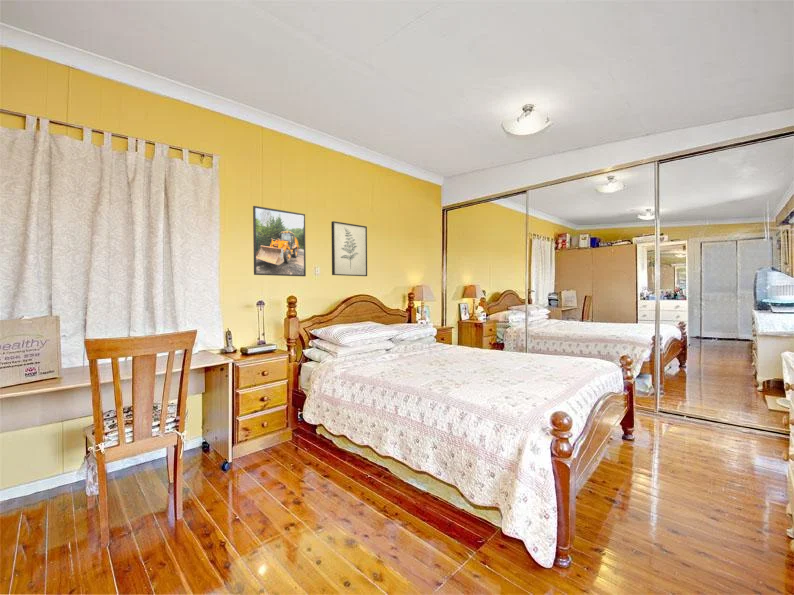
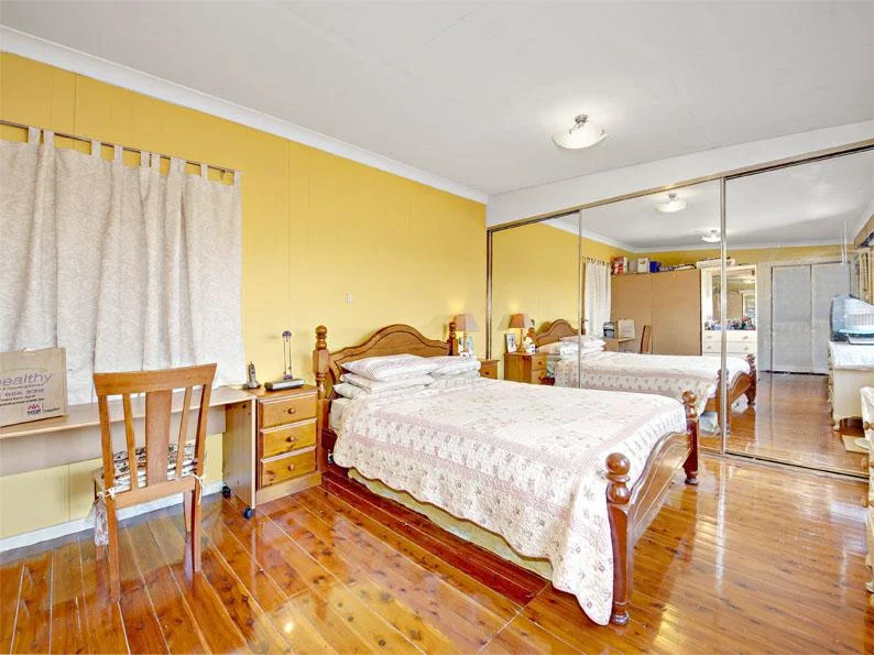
- wall art [330,220,368,277]
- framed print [252,205,307,277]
